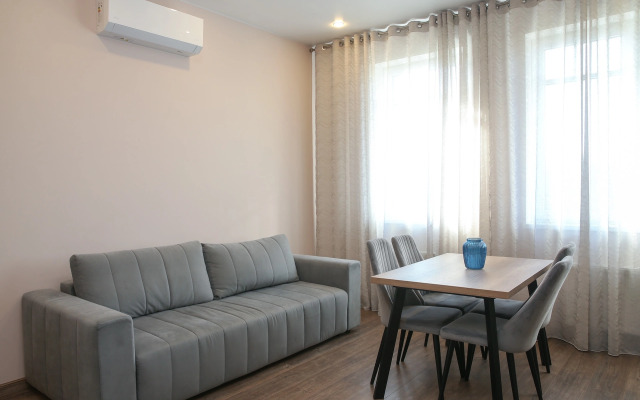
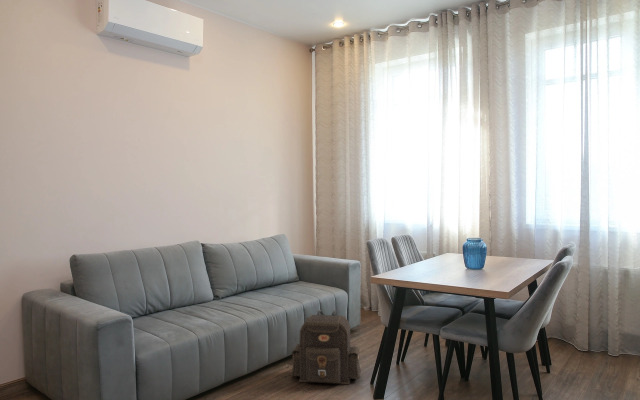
+ backpack [290,309,362,385]
